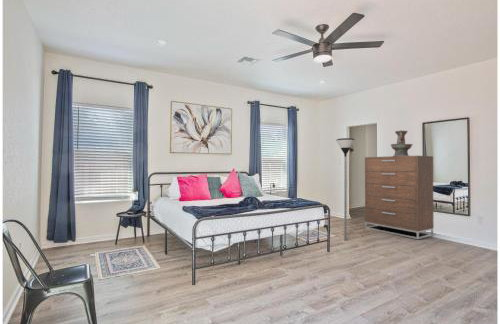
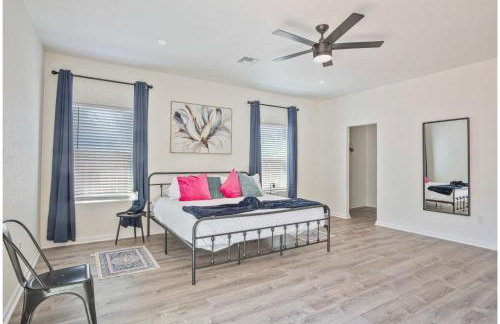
- floor lamp [335,137,356,242]
- dresser [364,155,435,240]
- decorative urn [390,129,414,156]
